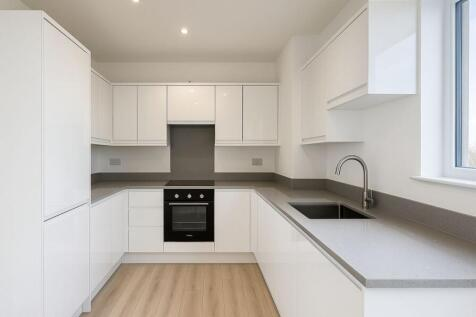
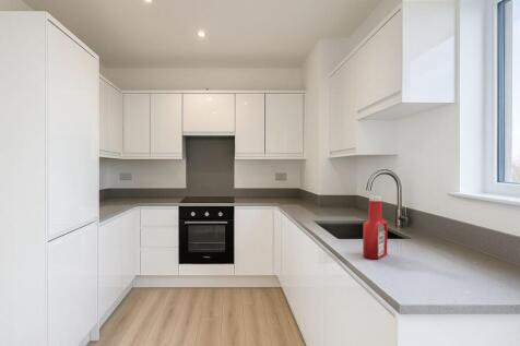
+ soap bottle [362,195,388,261]
